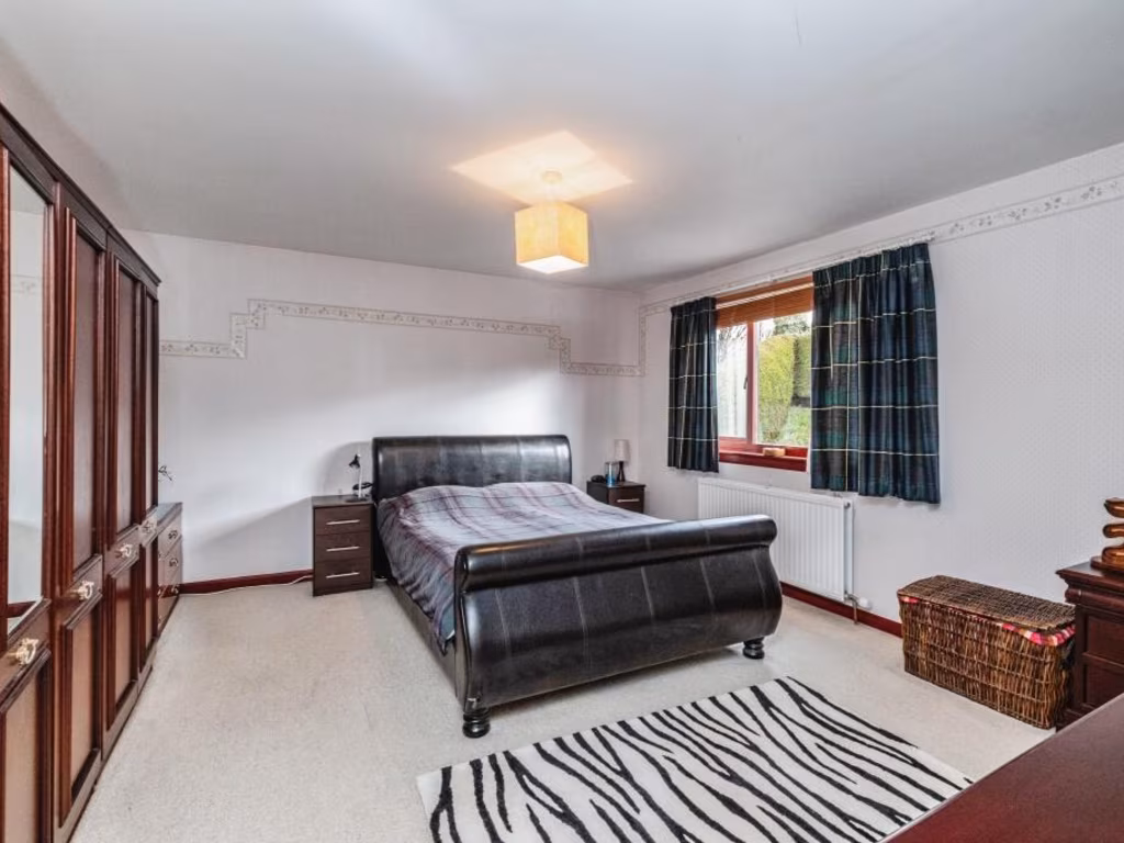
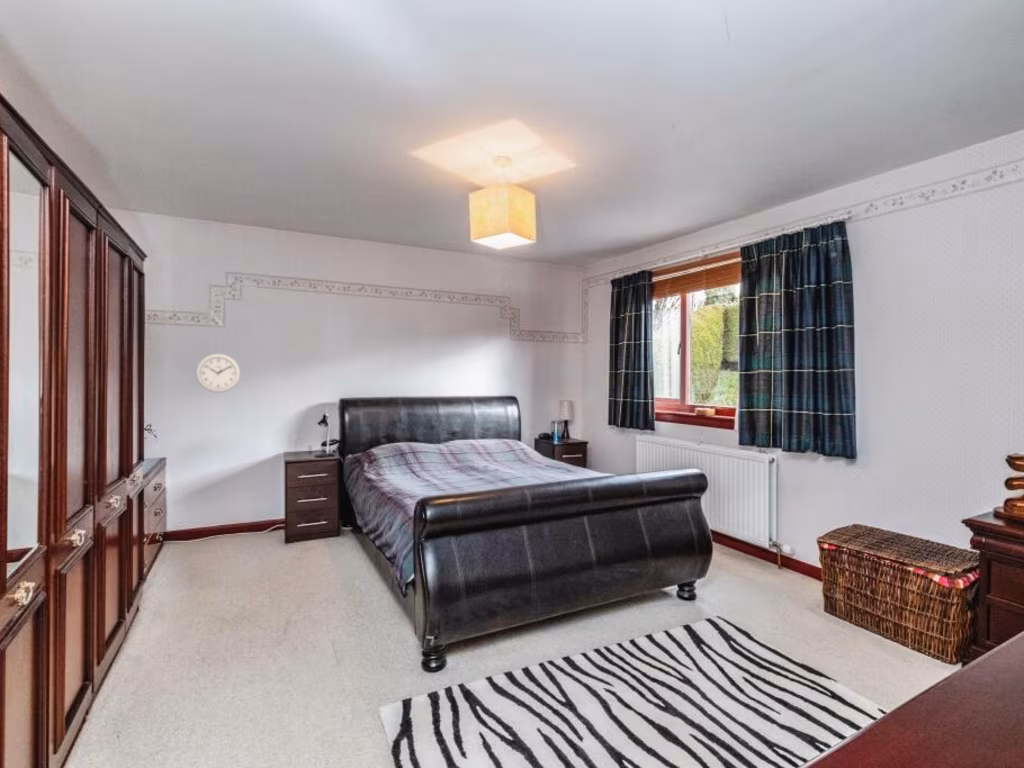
+ wall clock [195,353,241,394]
